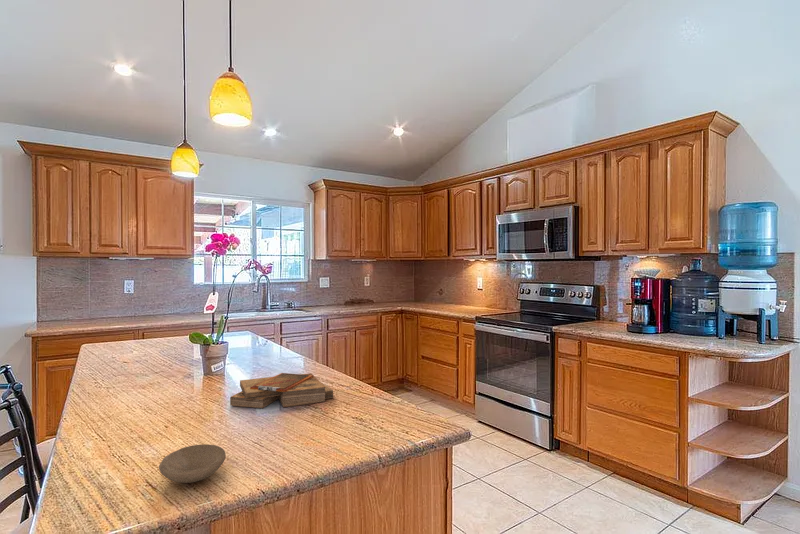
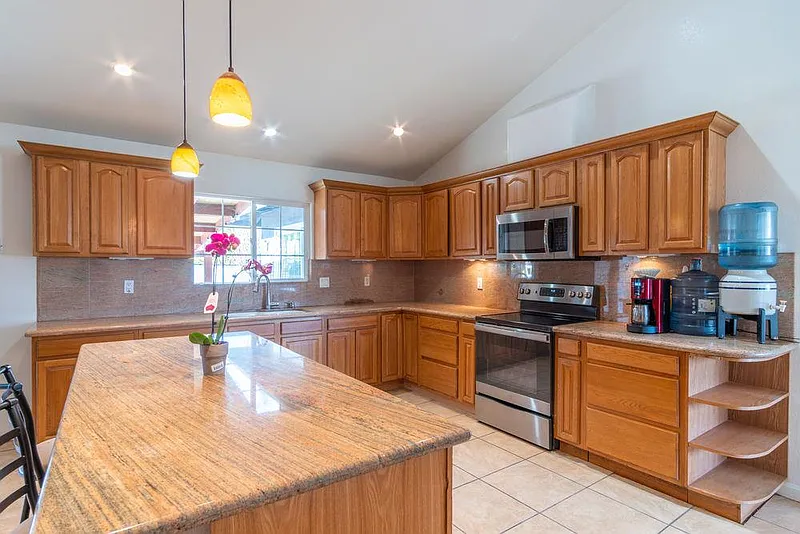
- bowl [158,443,227,484]
- clipboard [229,372,334,409]
